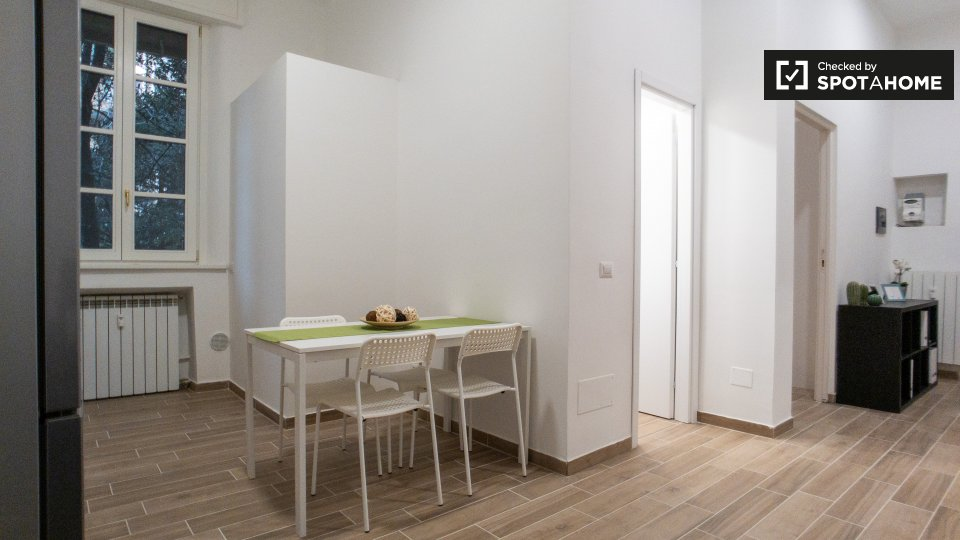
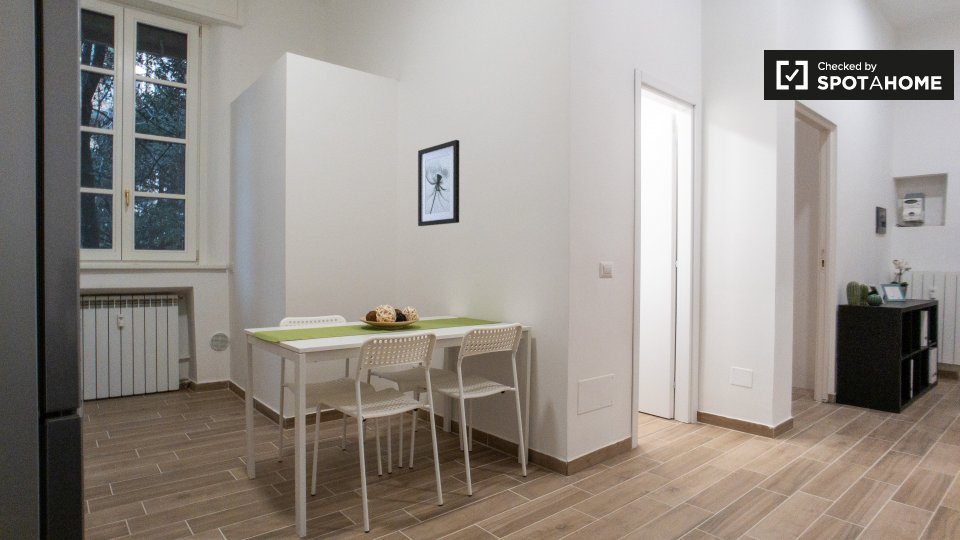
+ wall art [417,139,460,227]
